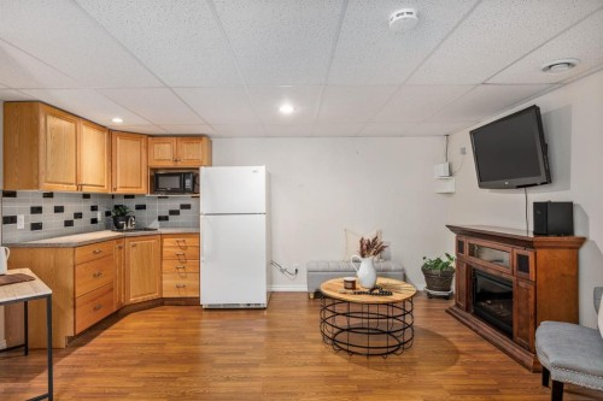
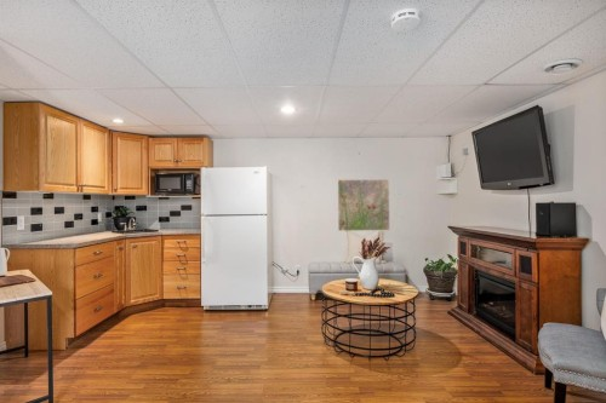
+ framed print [337,178,390,232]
